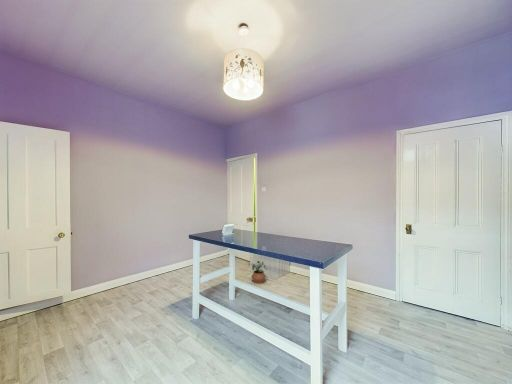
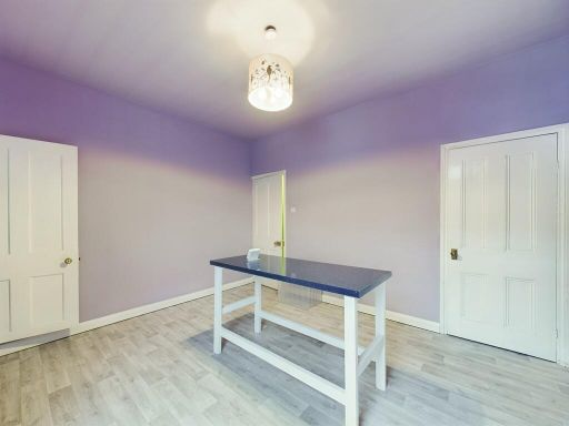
- potted plant [251,260,269,285]
